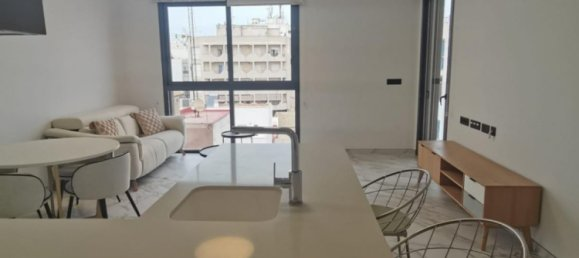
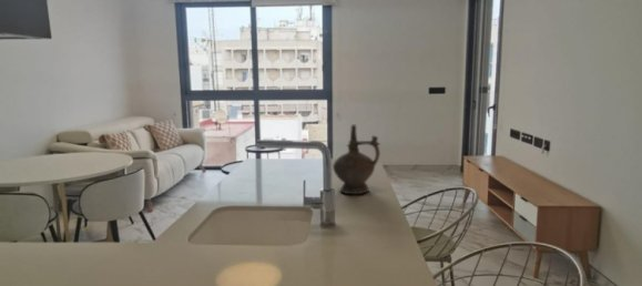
+ ceremonial vessel [332,124,381,195]
